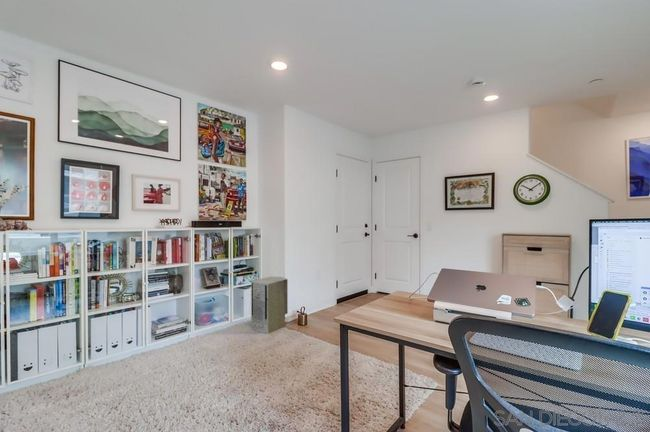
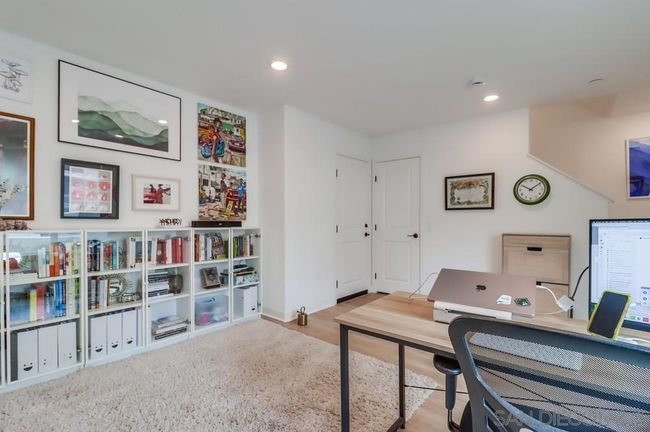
- air purifier [250,276,289,334]
